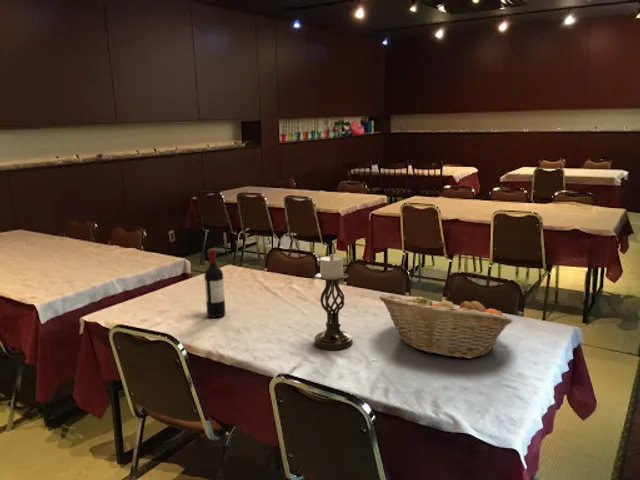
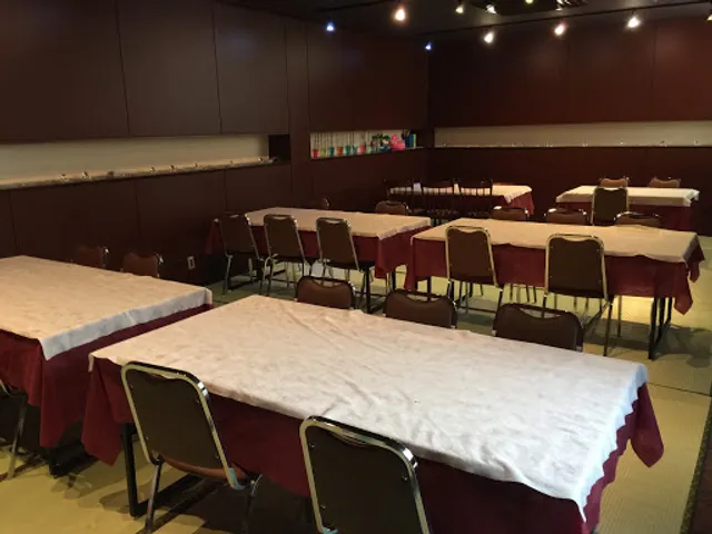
- wine bottle [204,248,227,318]
- fruit basket [378,292,514,359]
- candle holder [313,253,354,351]
